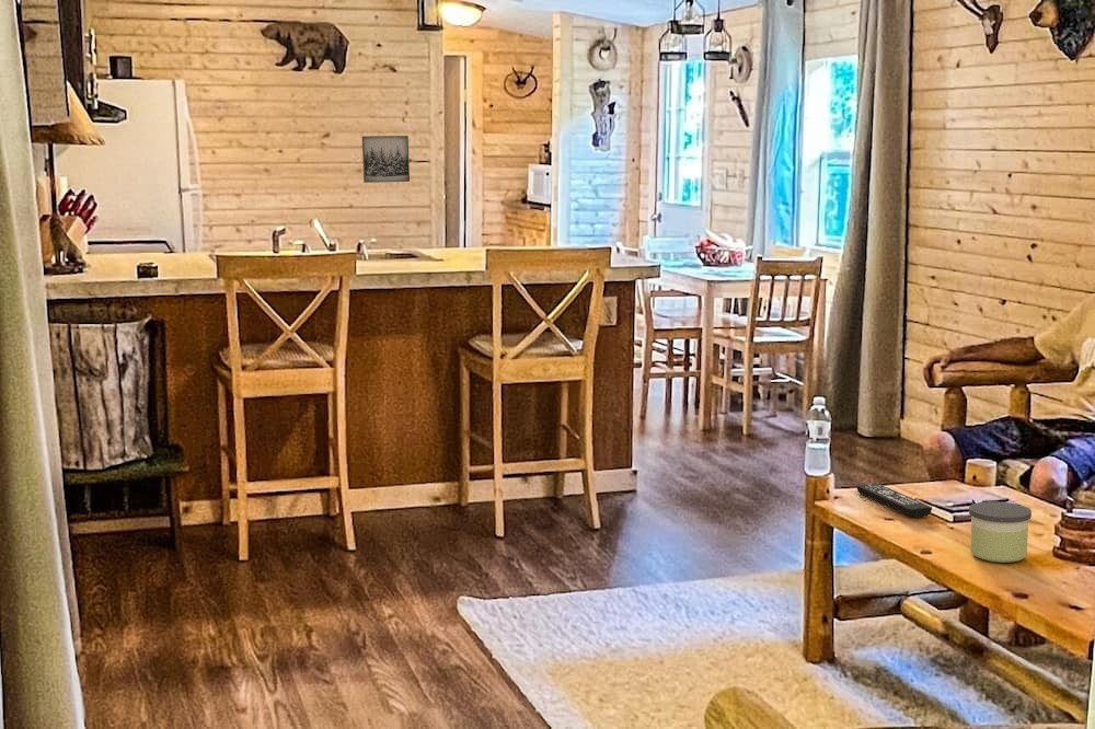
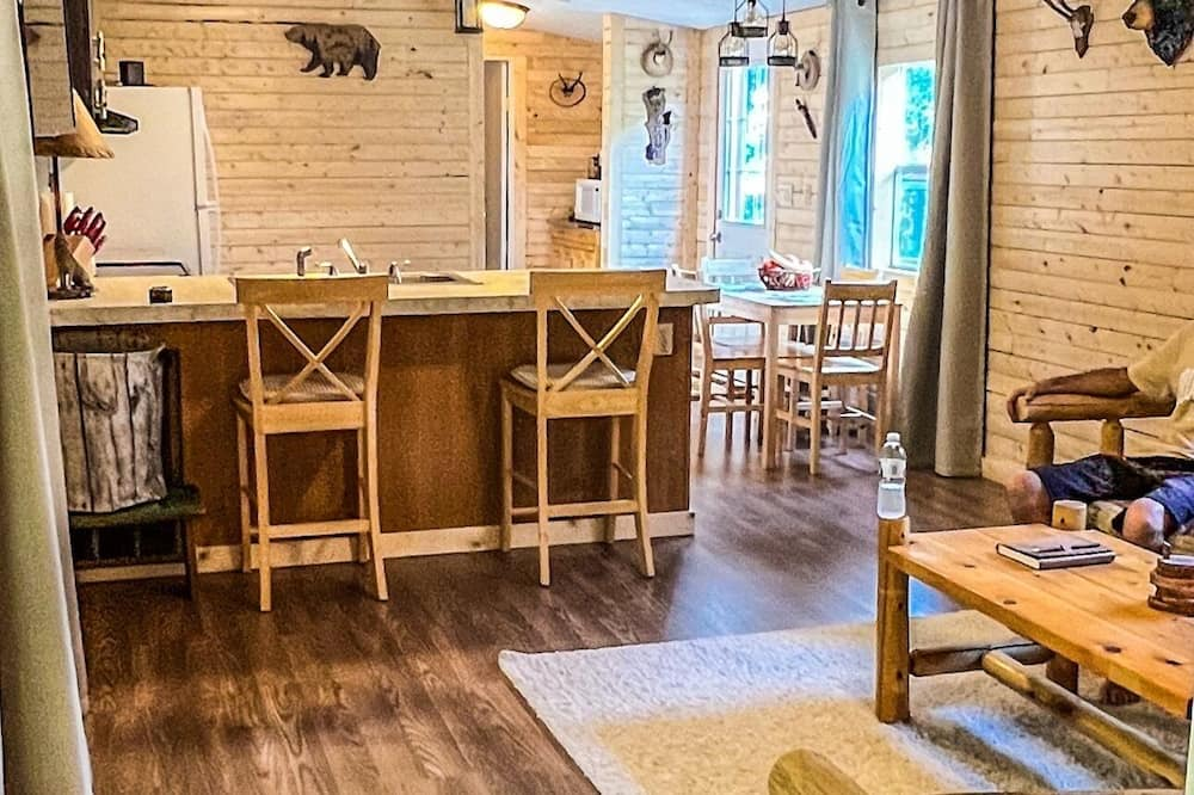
- candle [968,500,1033,564]
- wall art [361,135,411,184]
- remote control [855,483,933,518]
